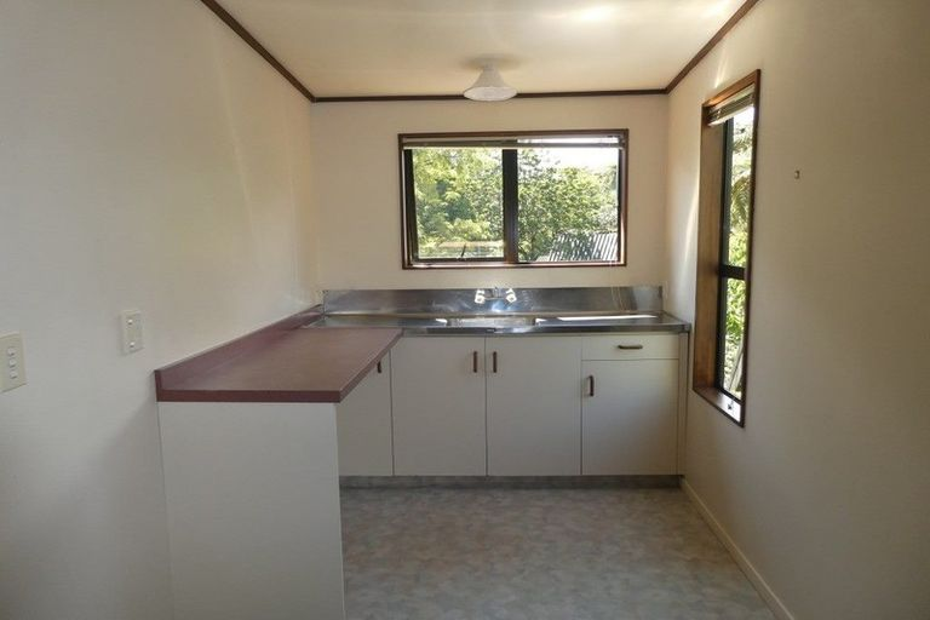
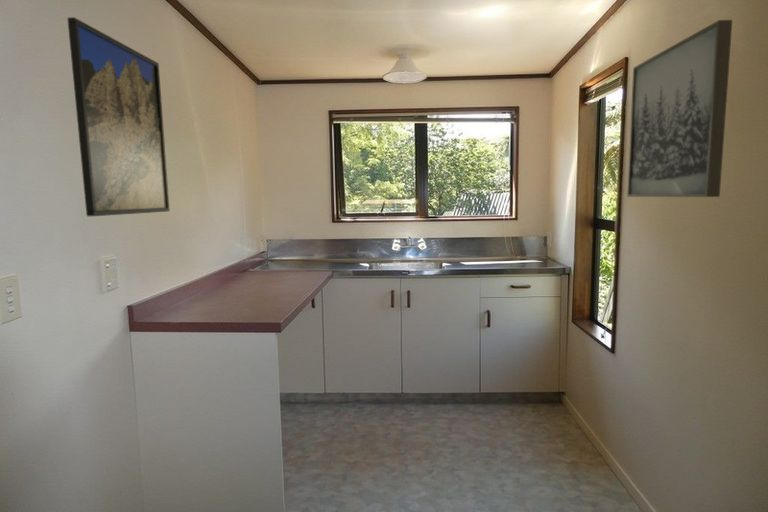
+ wall art [626,19,733,198]
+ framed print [66,16,171,217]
